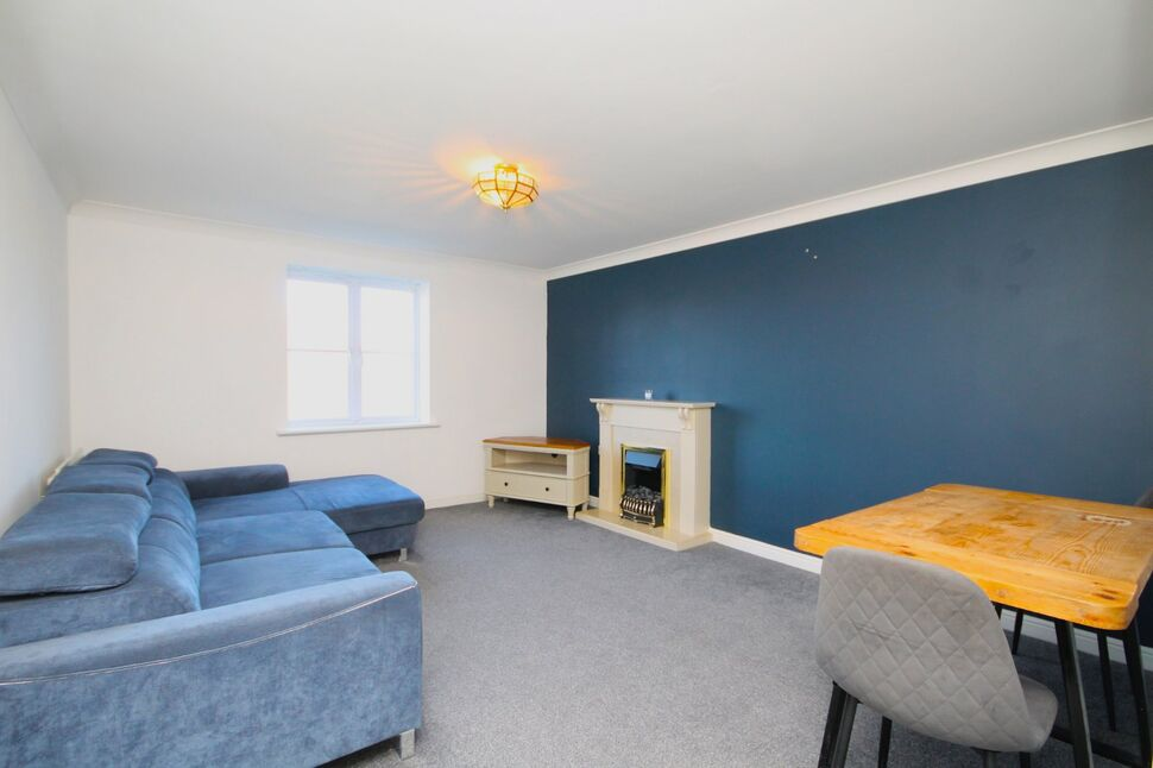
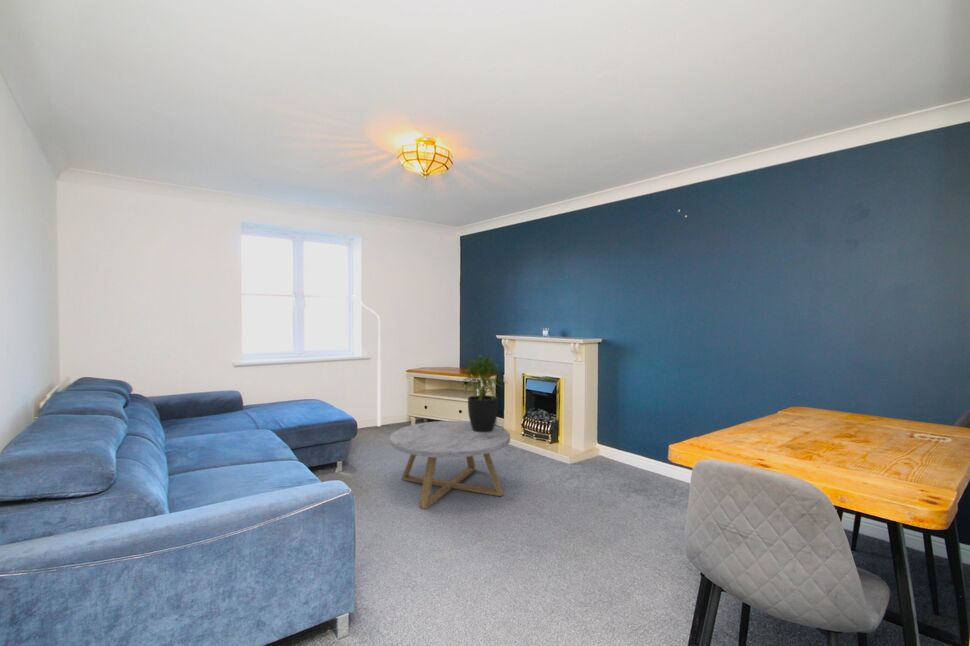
+ floor lamp [350,295,382,427]
+ coffee table [389,420,511,510]
+ potted plant [458,354,508,432]
